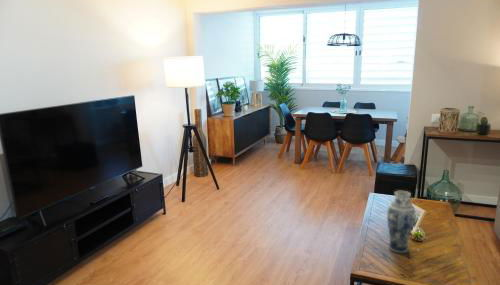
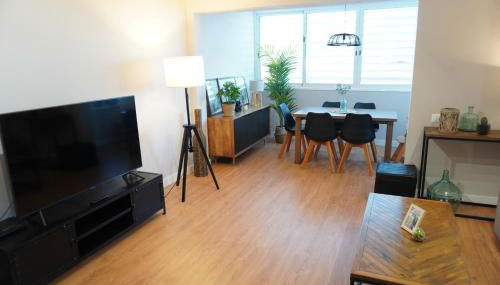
- vase [386,190,416,254]
